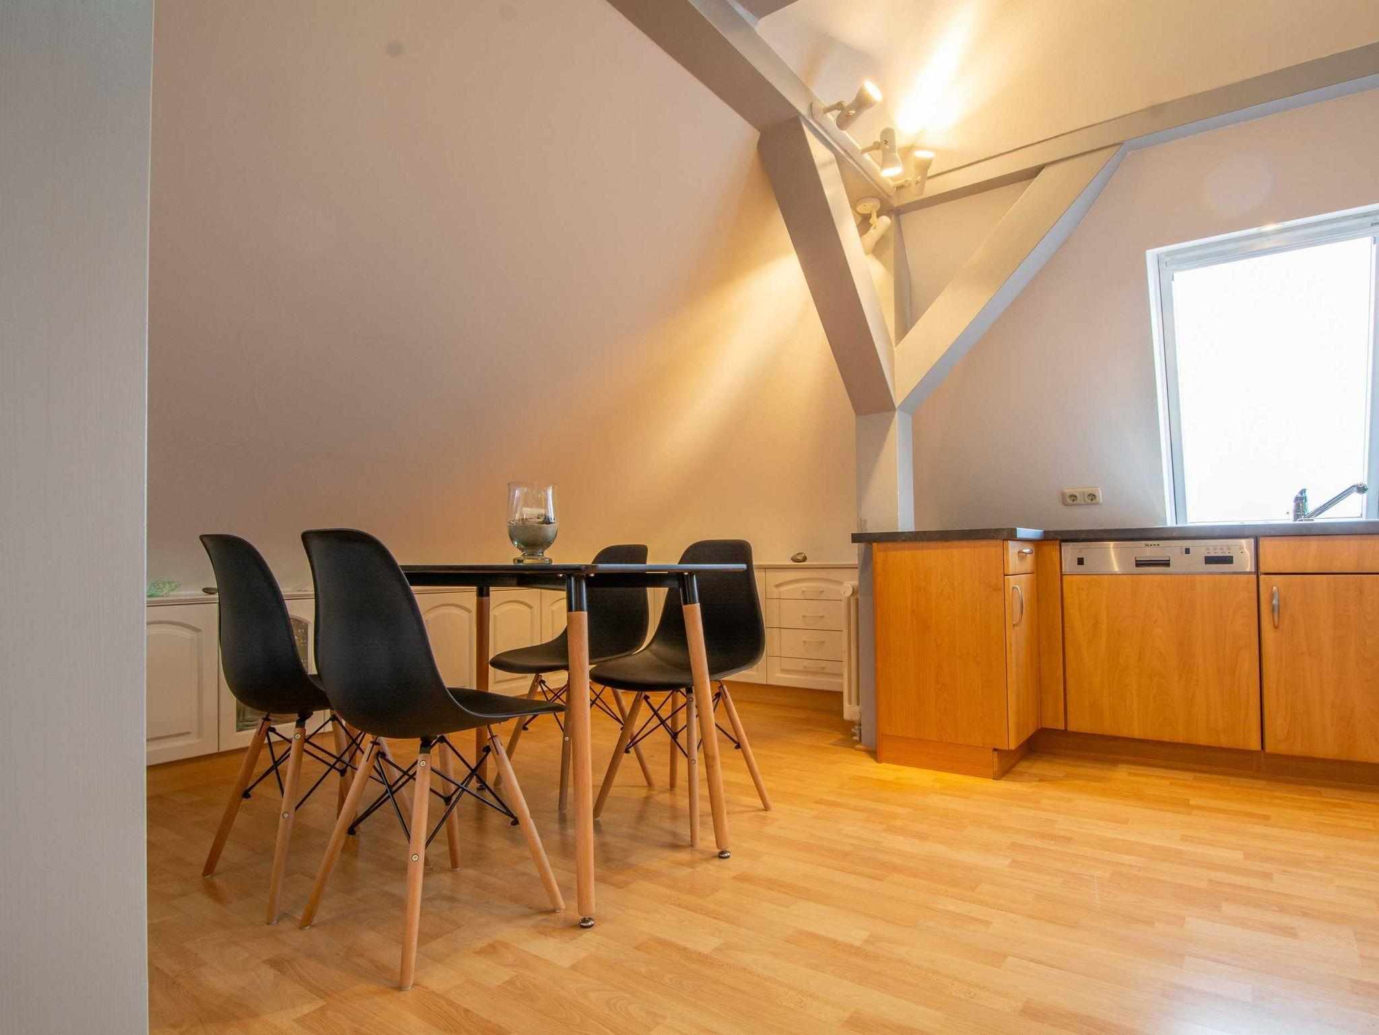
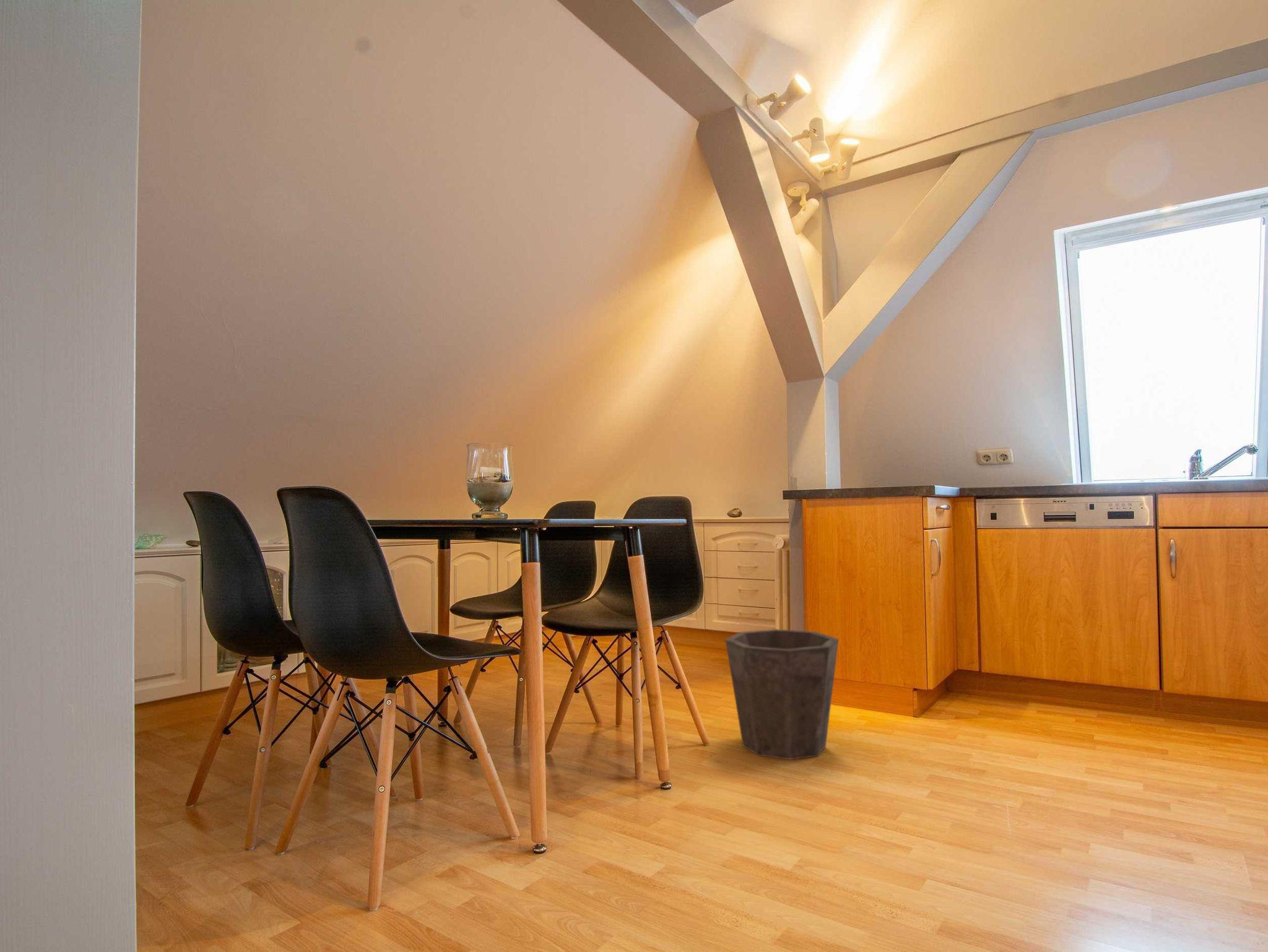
+ waste bin [724,628,840,760]
